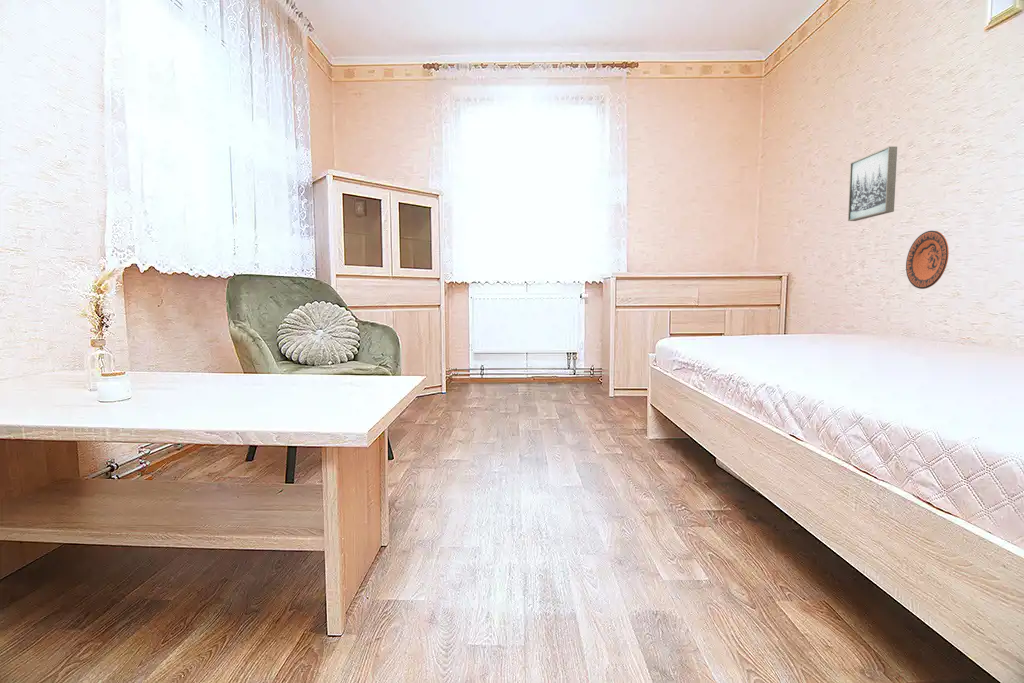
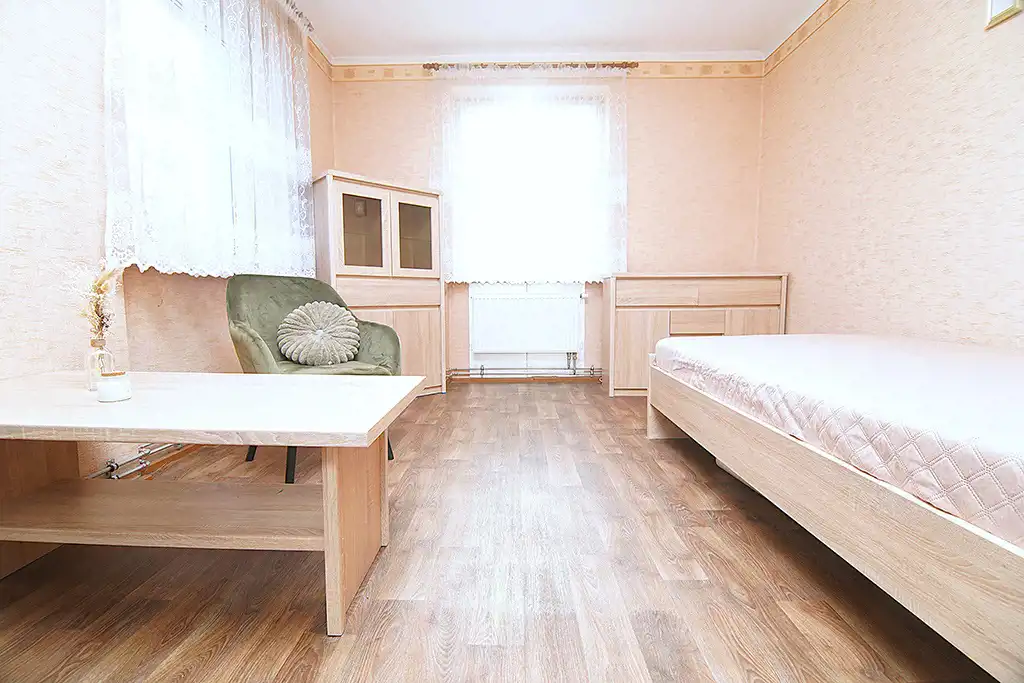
- decorative plate [905,230,950,290]
- wall art [847,146,898,222]
